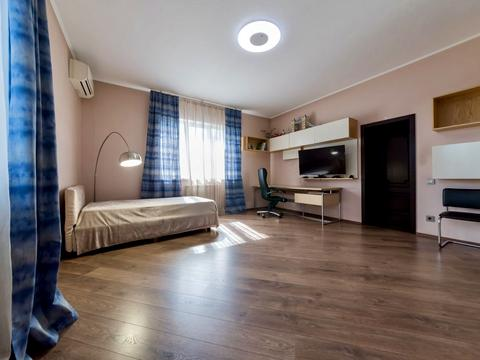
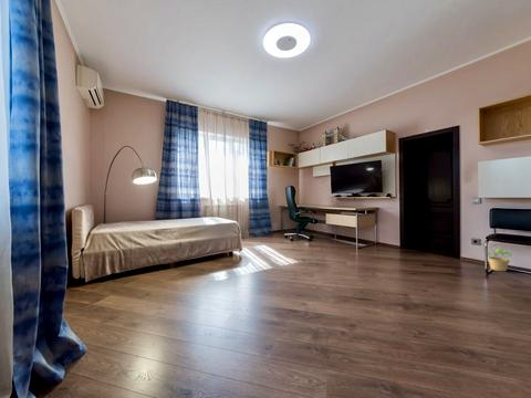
+ potted plant [481,242,513,272]
